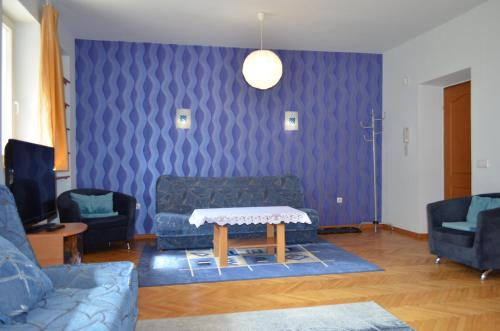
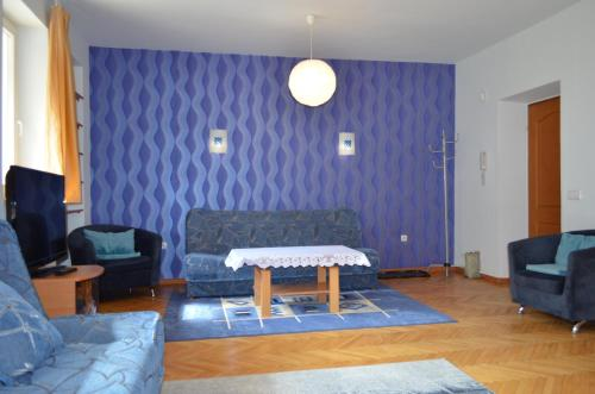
+ basket [461,249,482,280]
